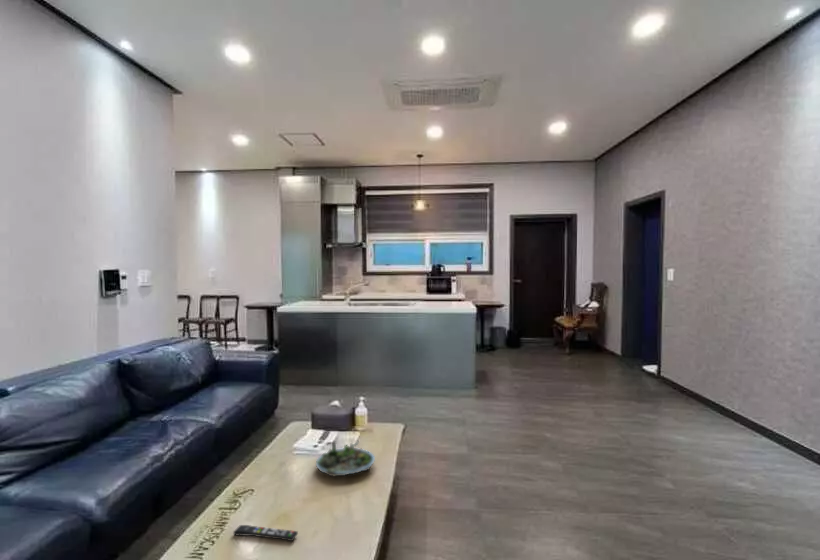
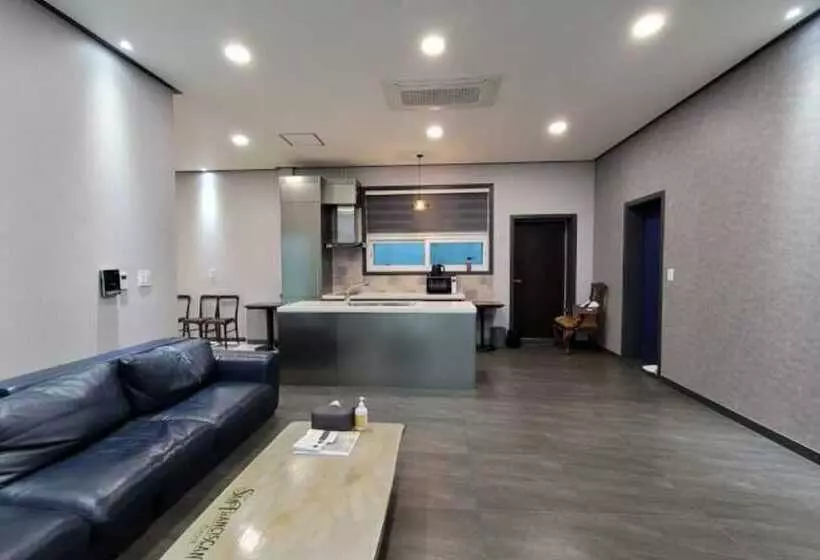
- remote control [232,524,299,542]
- succulent planter [315,439,376,477]
